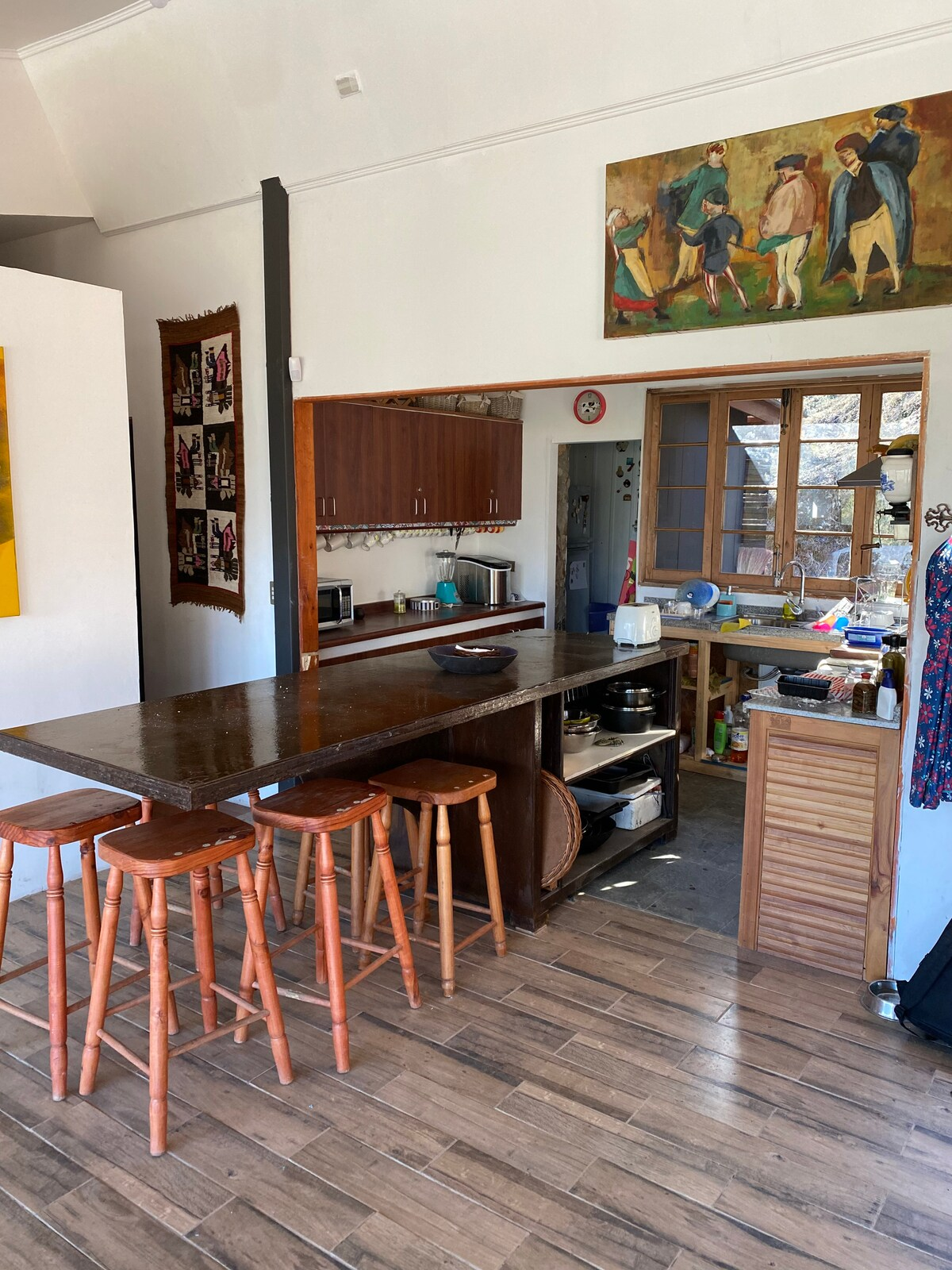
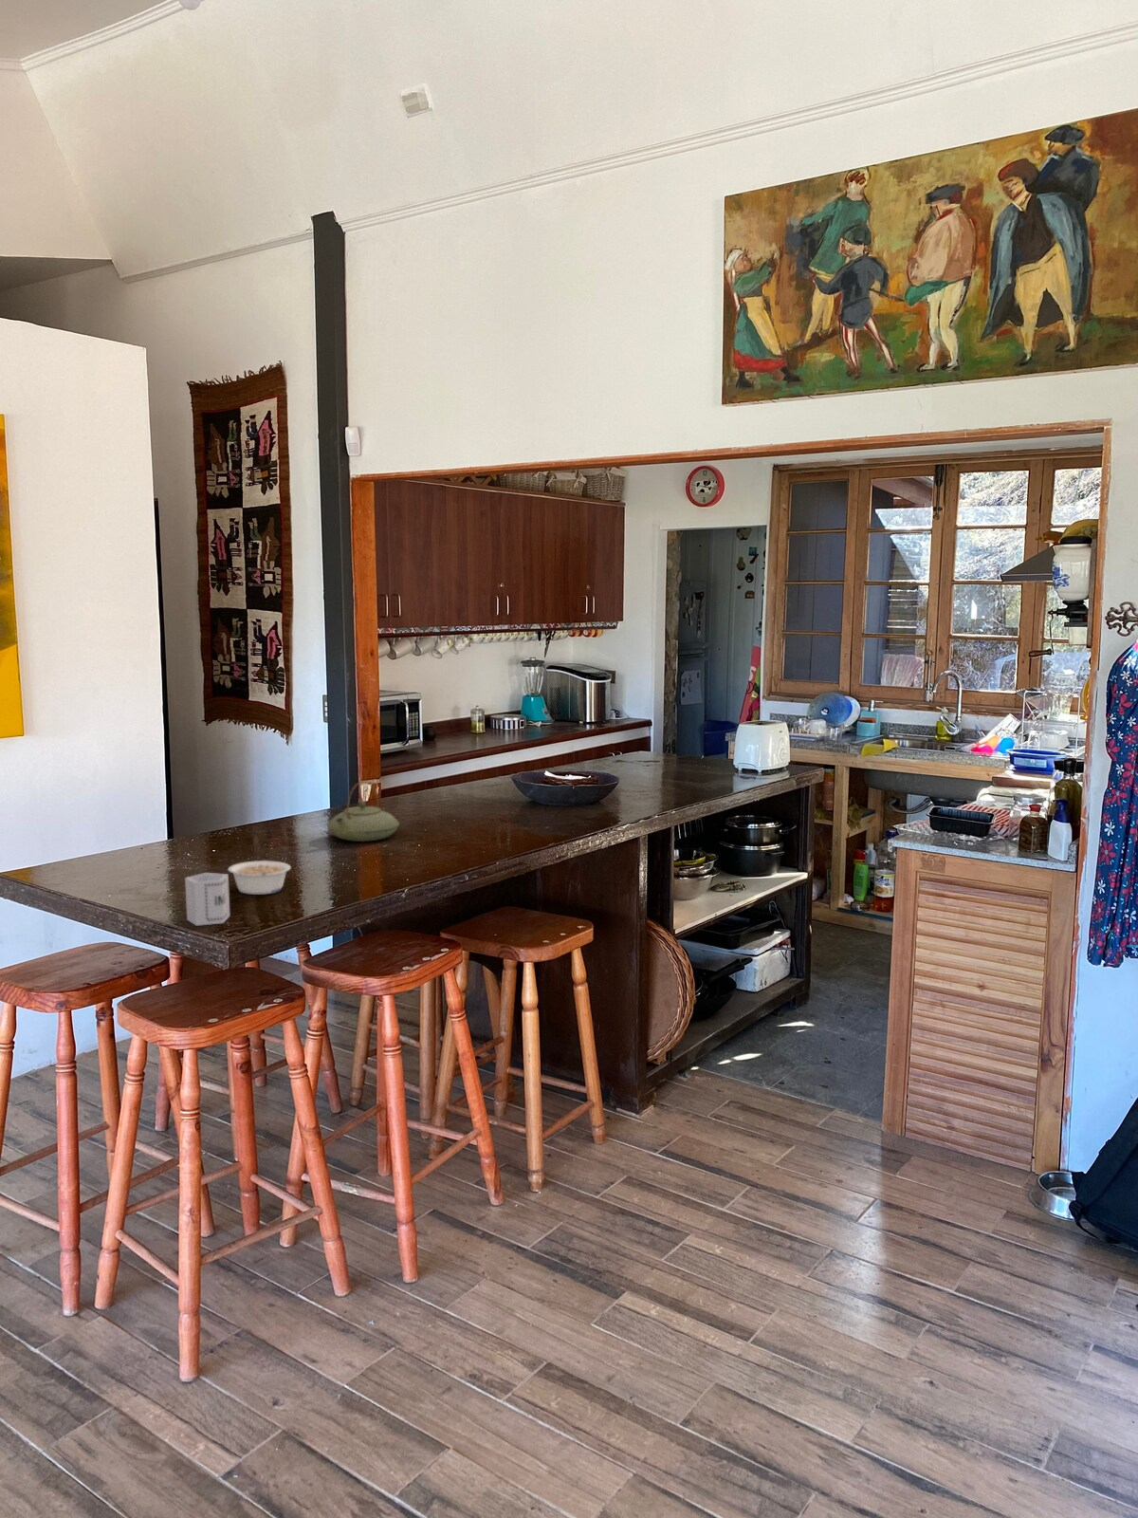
+ cup [184,871,231,926]
+ legume [227,859,292,895]
+ teapot [326,779,400,843]
